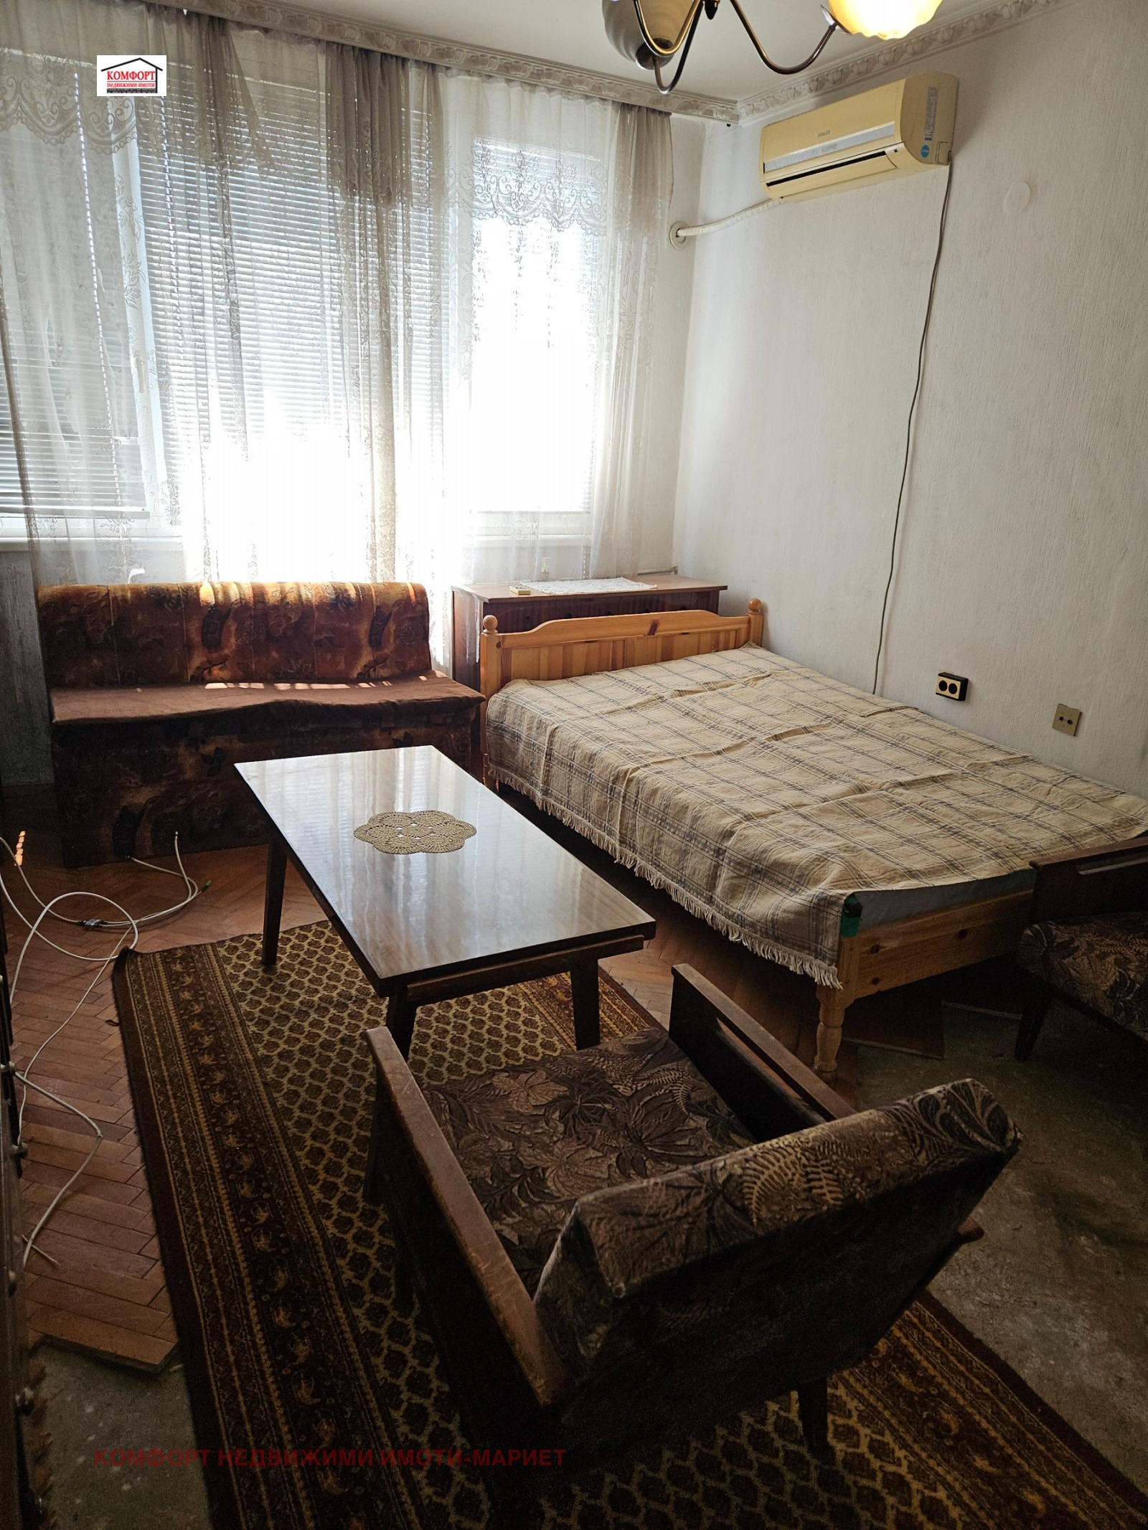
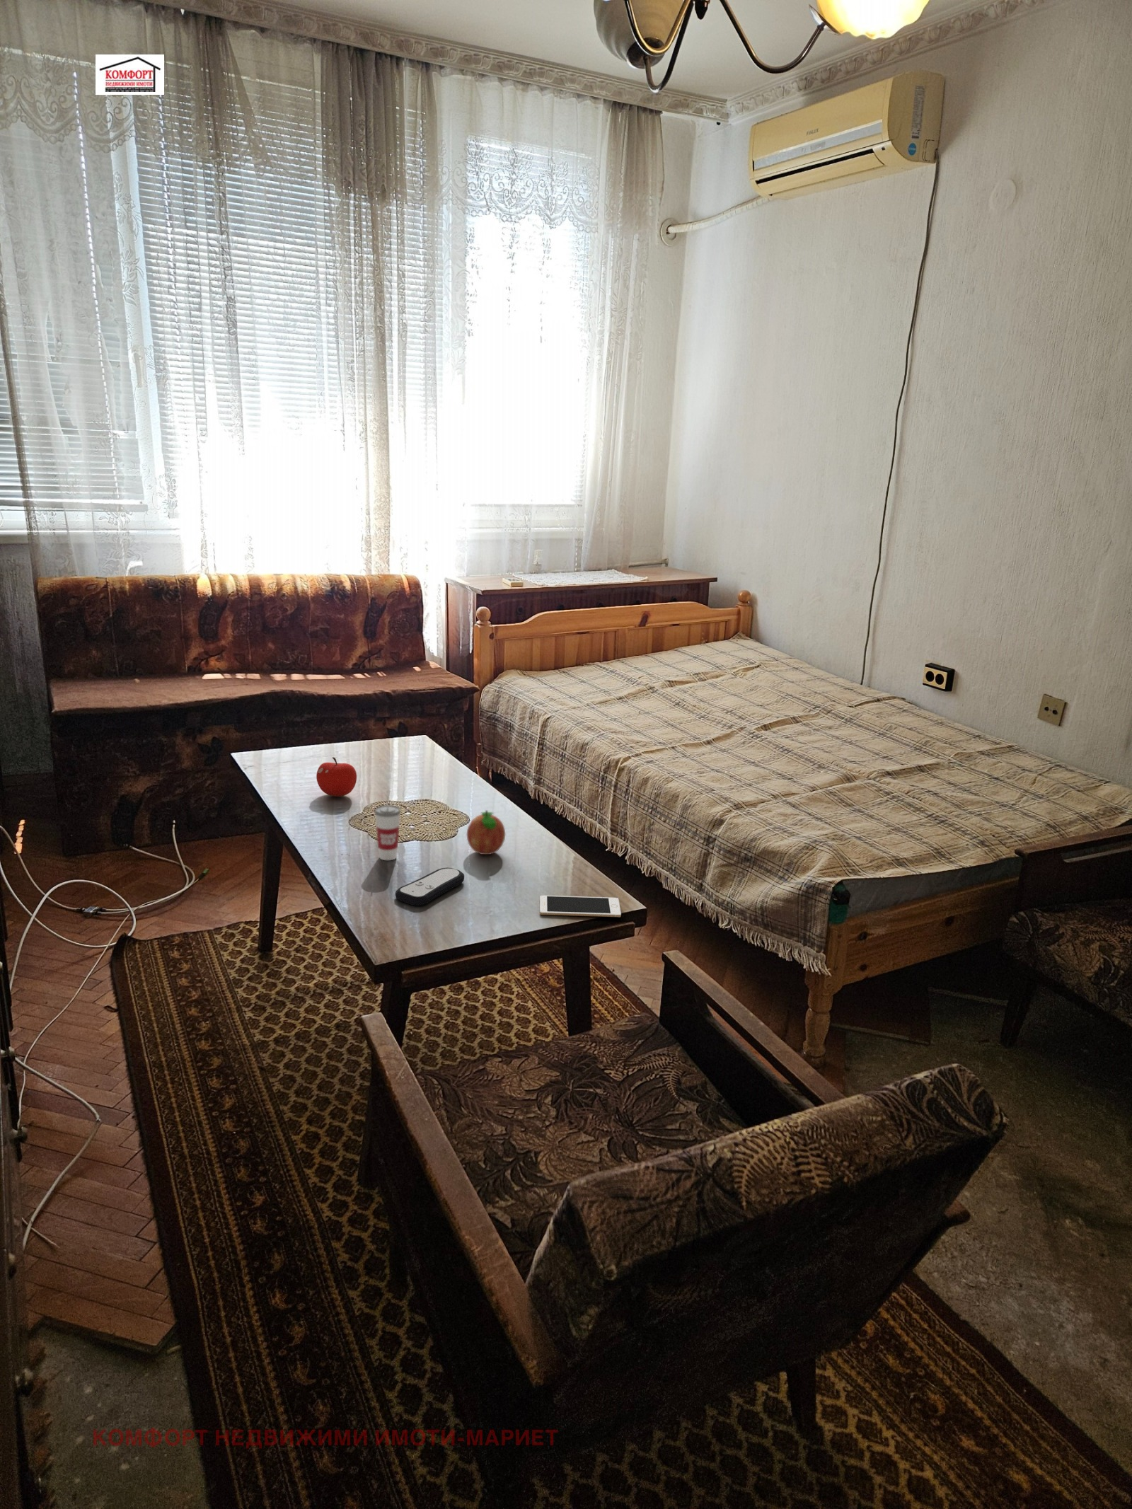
+ fruit [466,810,505,855]
+ remote control [395,867,465,906]
+ fruit [315,756,357,797]
+ cell phone [539,895,622,918]
+ cup [375,791,401,861]
